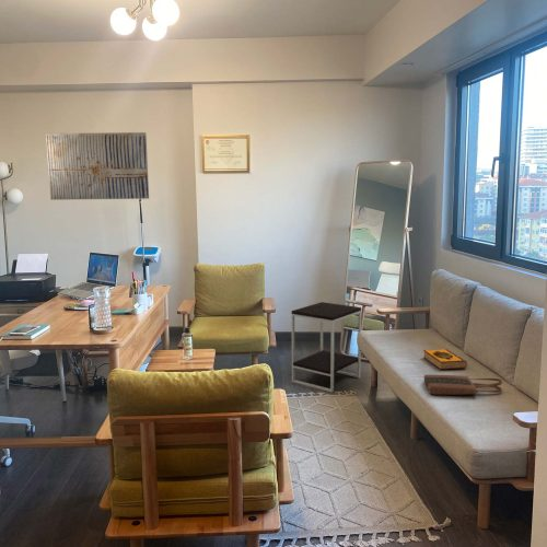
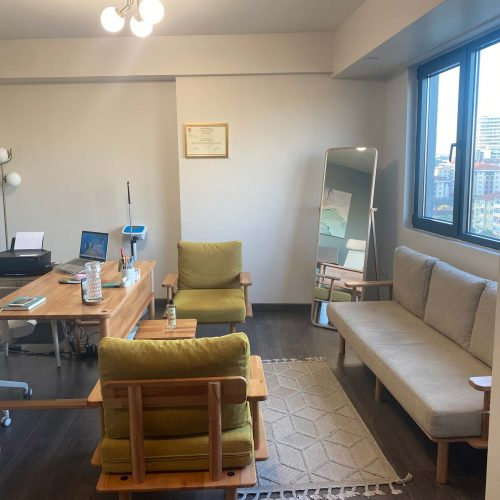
- hardback book [422,348,468,371]
- tote bag [422,374,503,396]
- side table [291,301,362,394]
- wall art [45,131,150,201]
